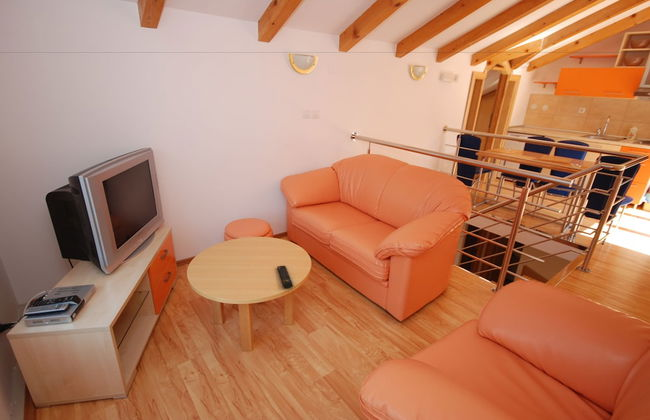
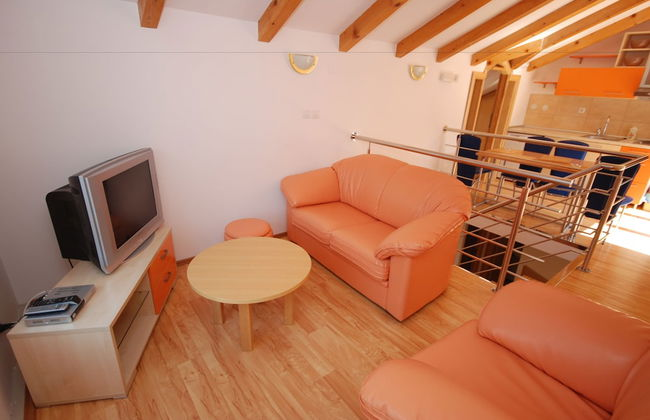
- remote control [276,265,294,289]
